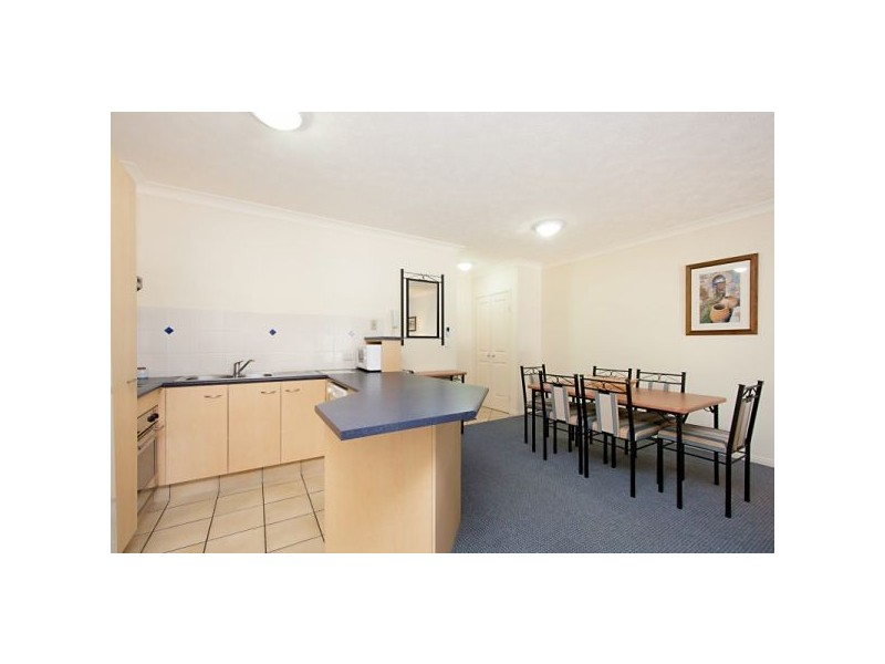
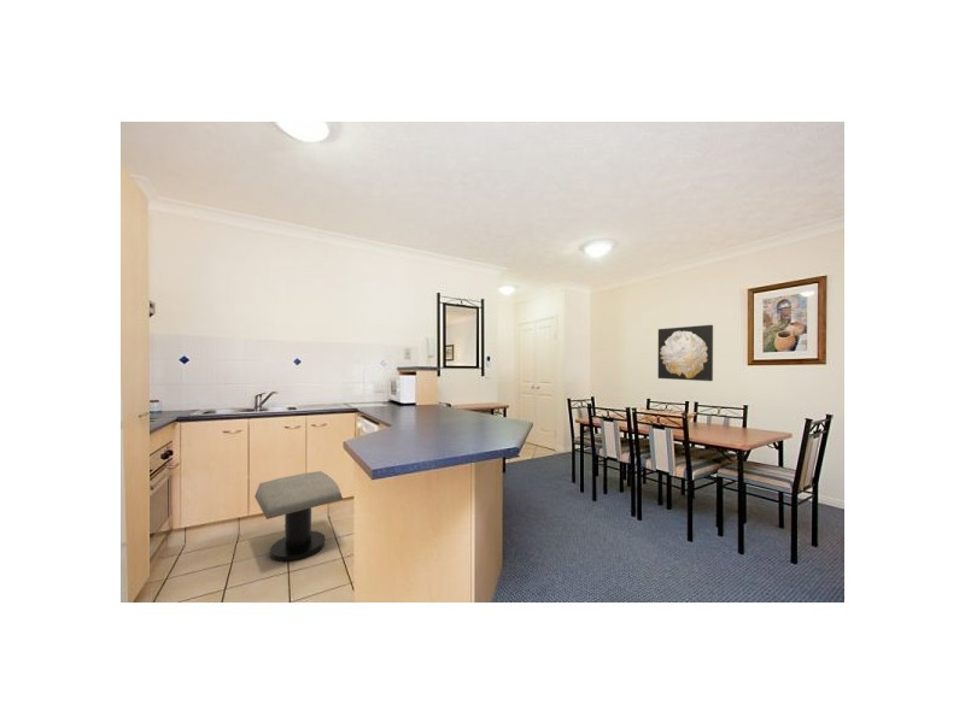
+ stool [253,470,344,564]
+ wall art [657,324,714,382]
